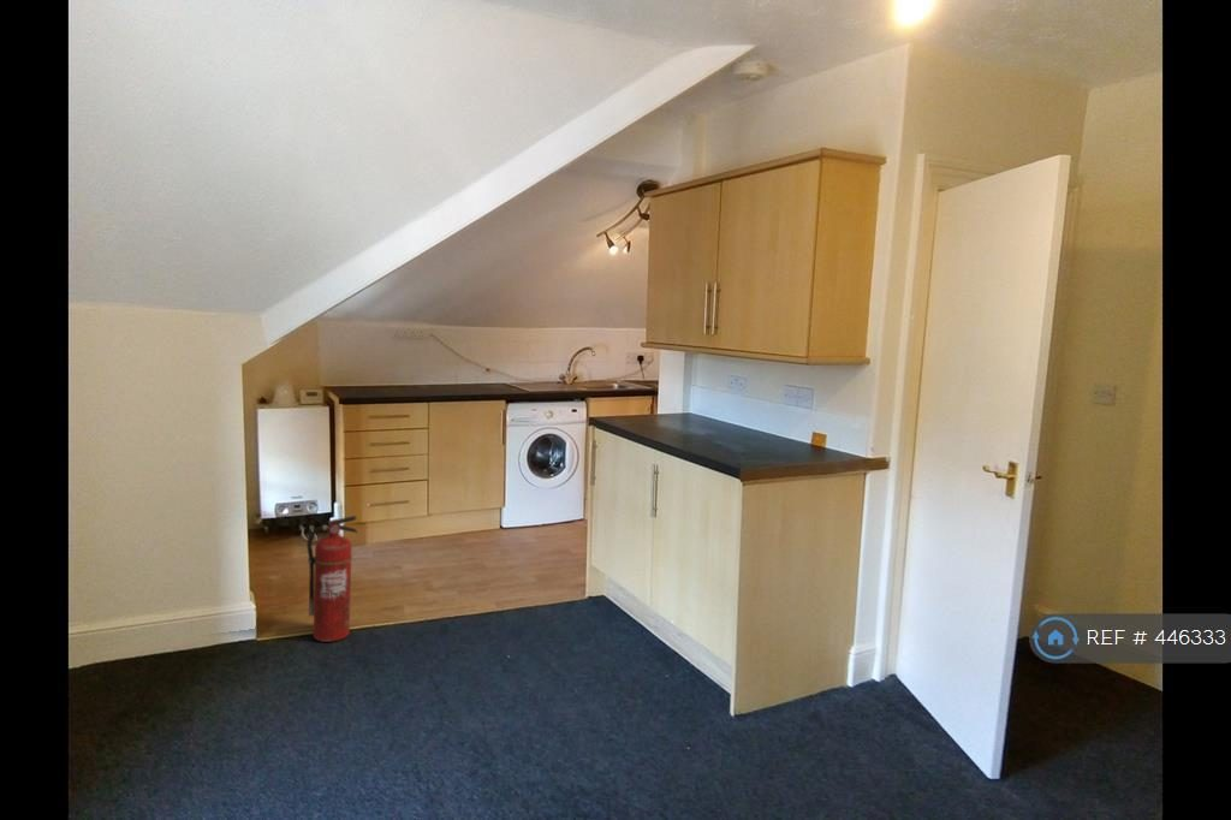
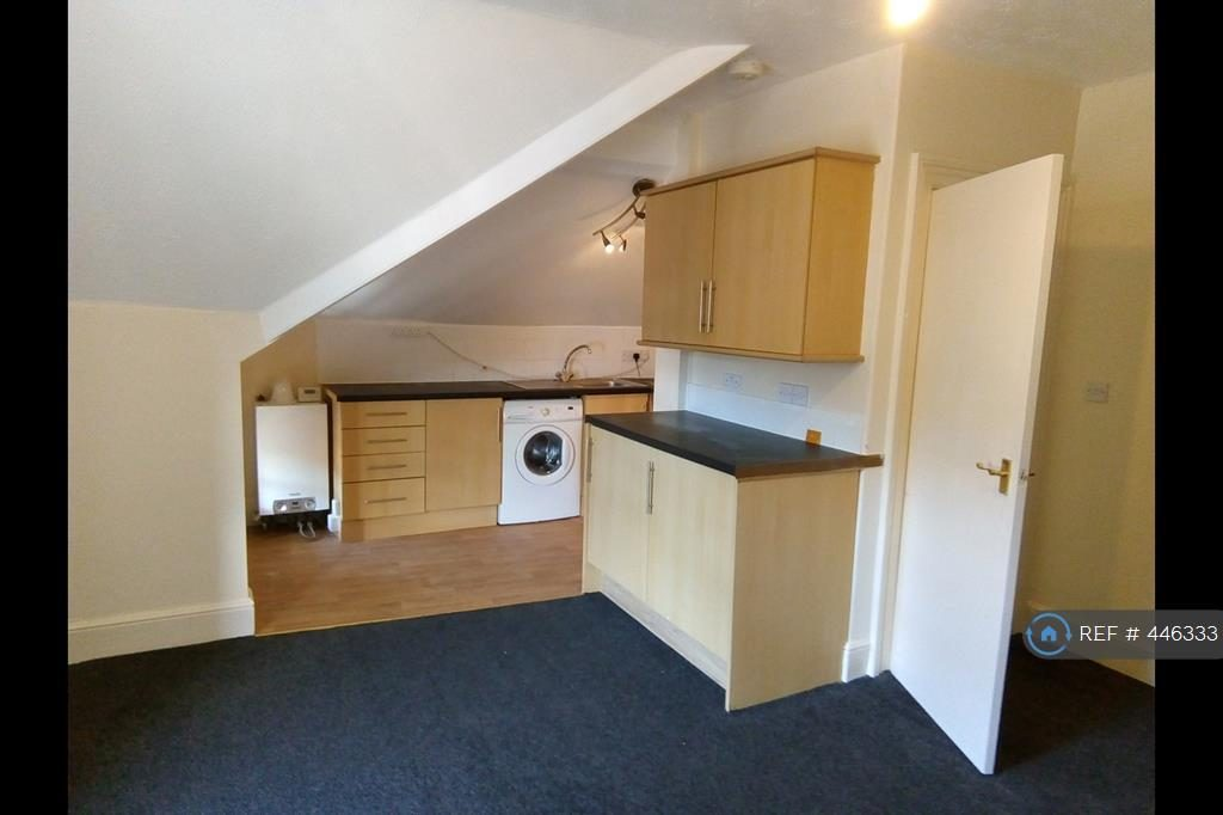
- fire extinguisher [307,515,359,643]
